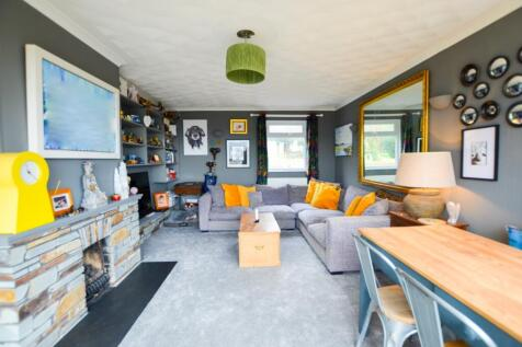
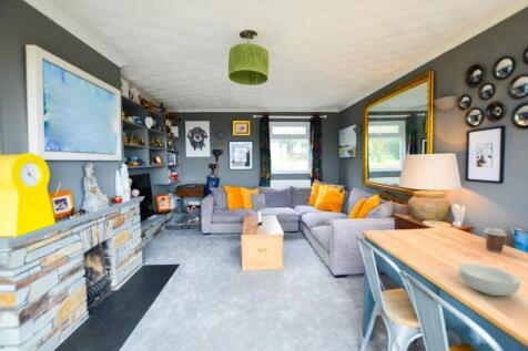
+ cereal bowl [457,262,521,297]
+ coffee cup [483,227,508,254]
